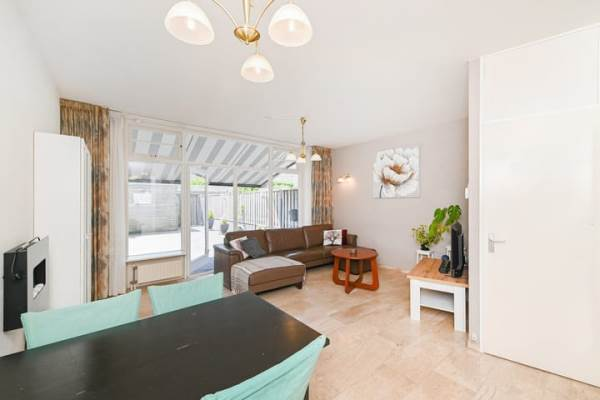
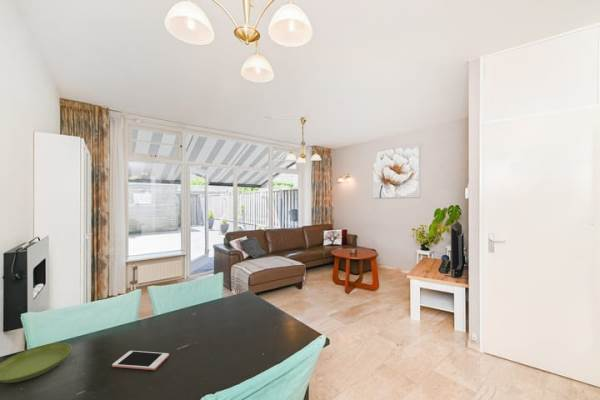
+ saucer [0,342,73,384]
+ cell phone [111,350,170,371]
